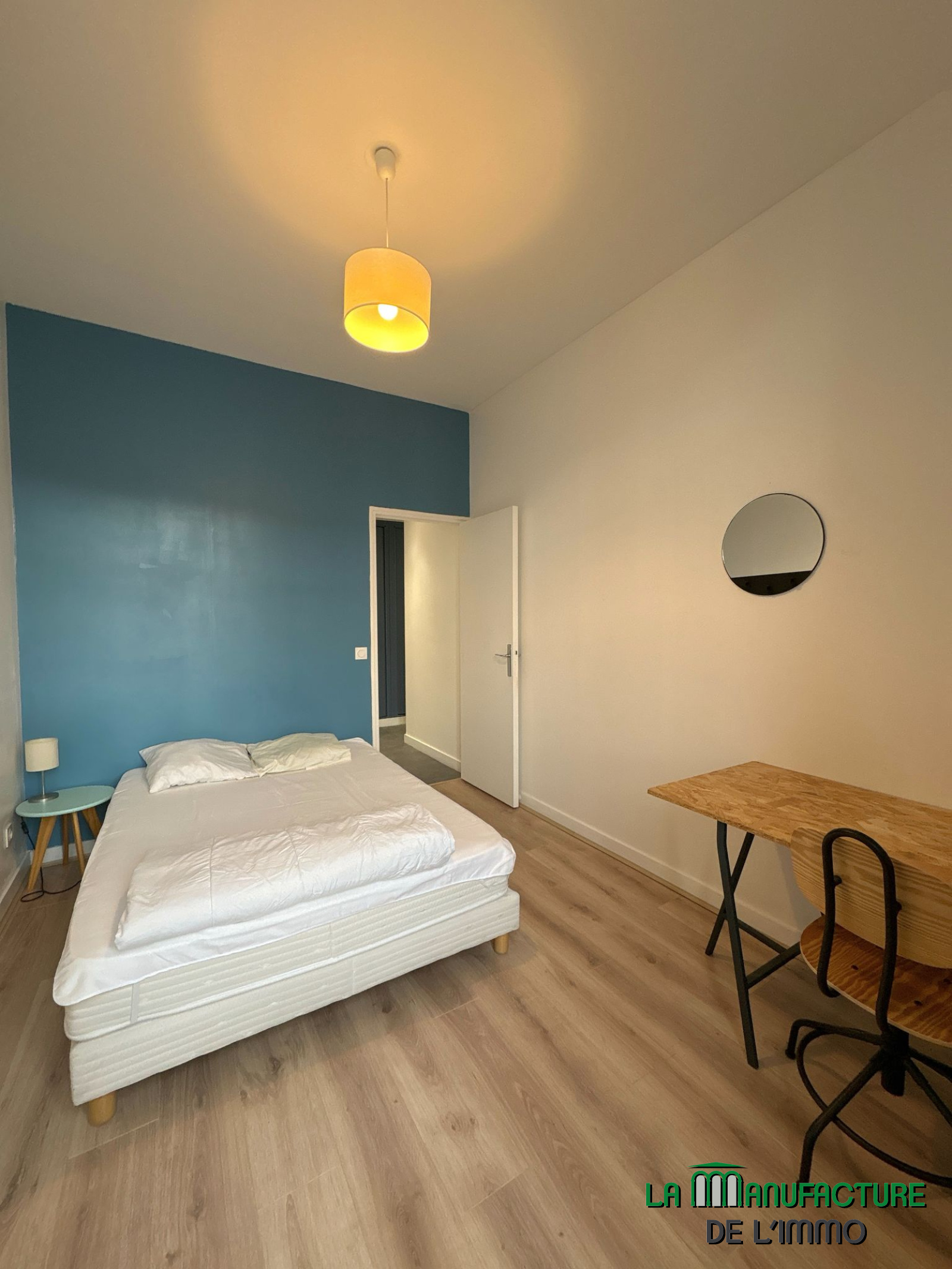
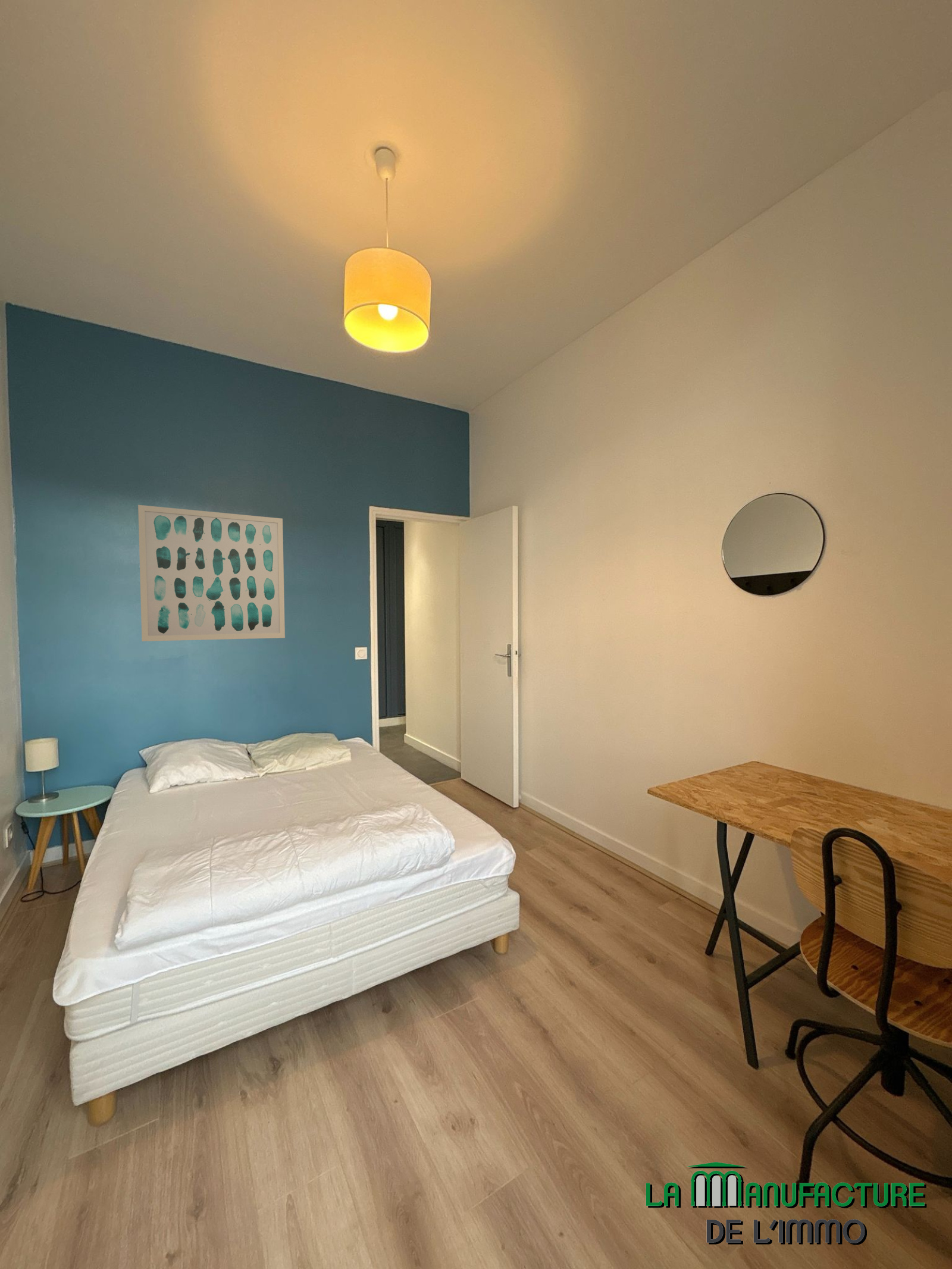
+ wall art [137,505,286,642]
